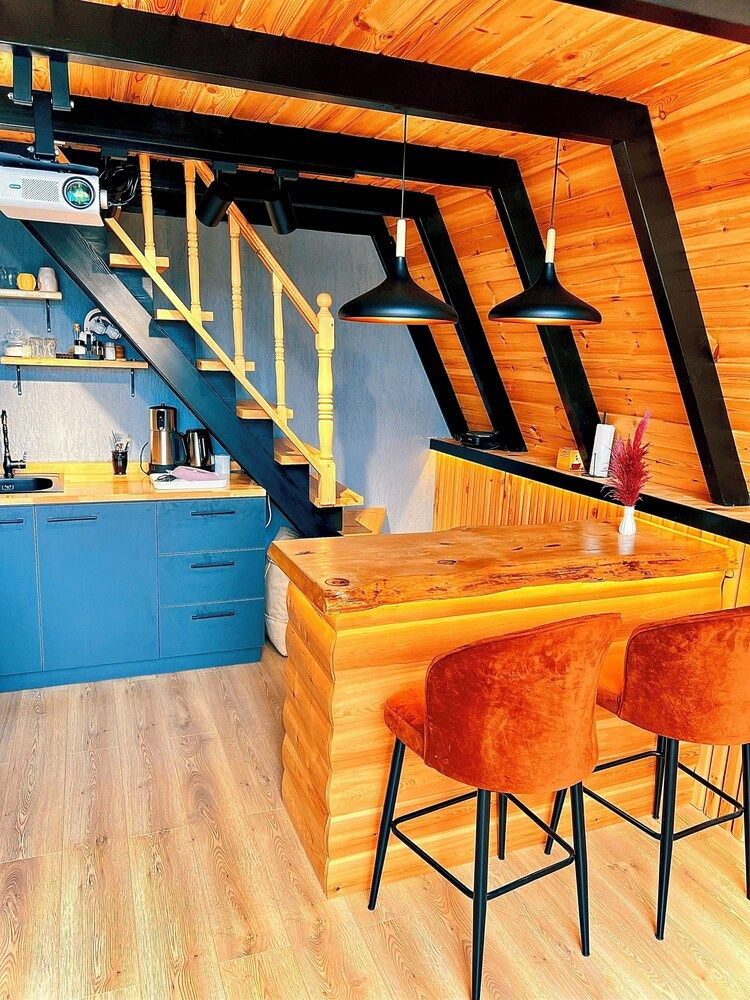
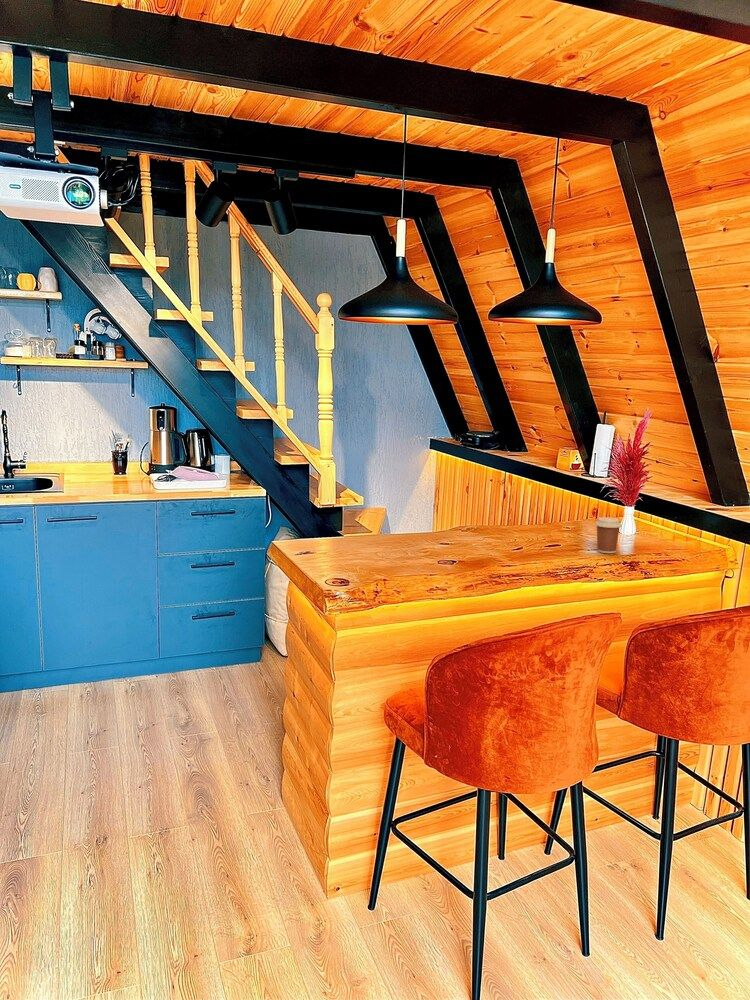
+ coffee cup [594,516,622,554]
